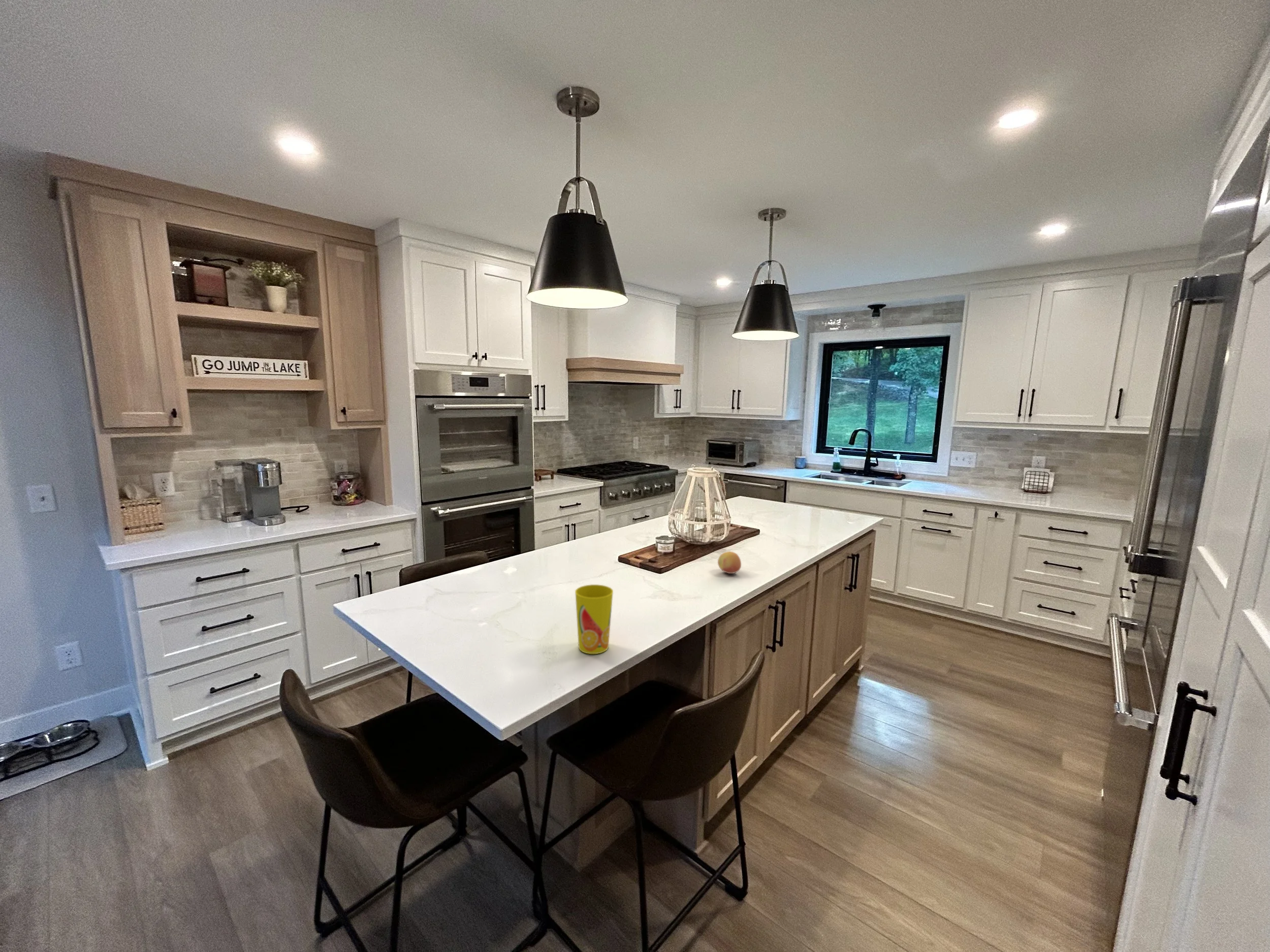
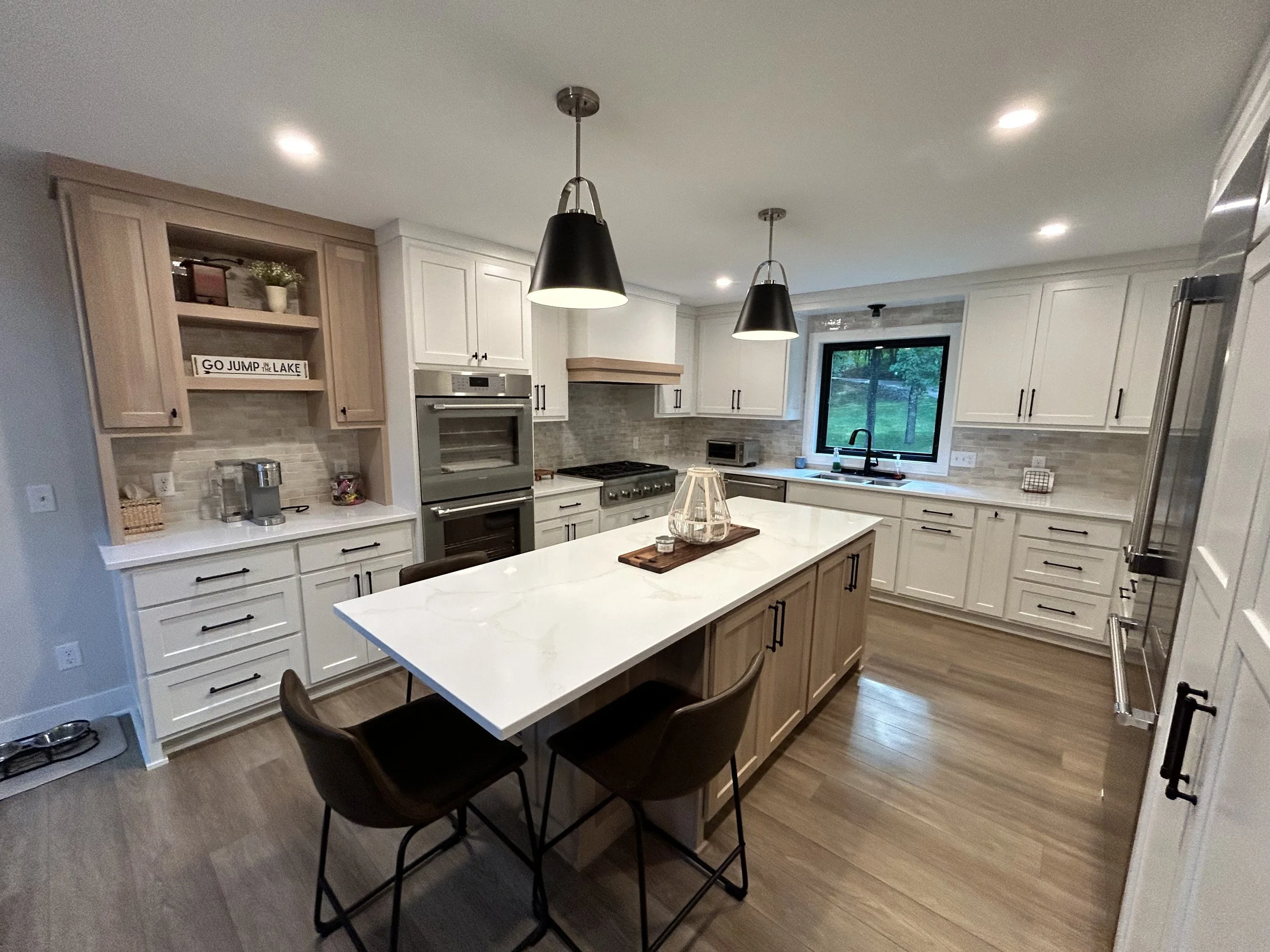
- cup [575,584,614,654]
- fruit [717,551,742,574]
